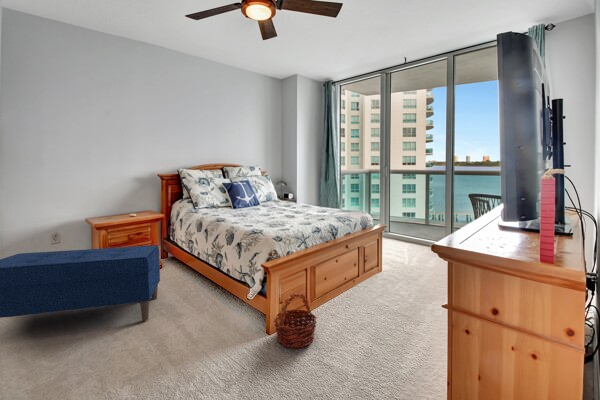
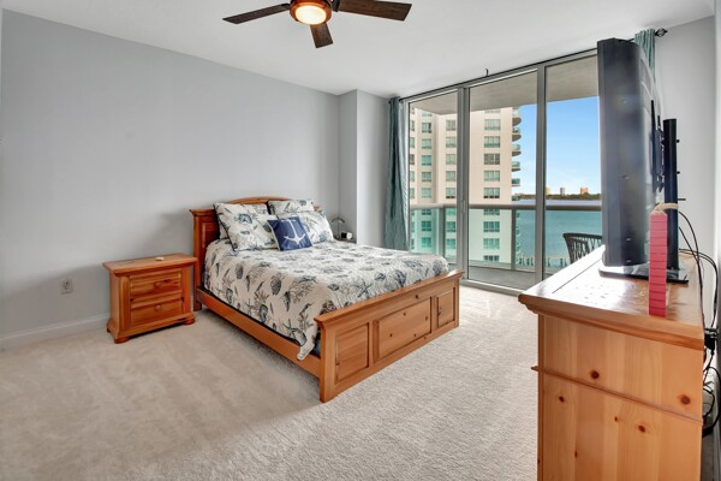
- basket [273,292,318,349]
- bench [0,244,161,322]
